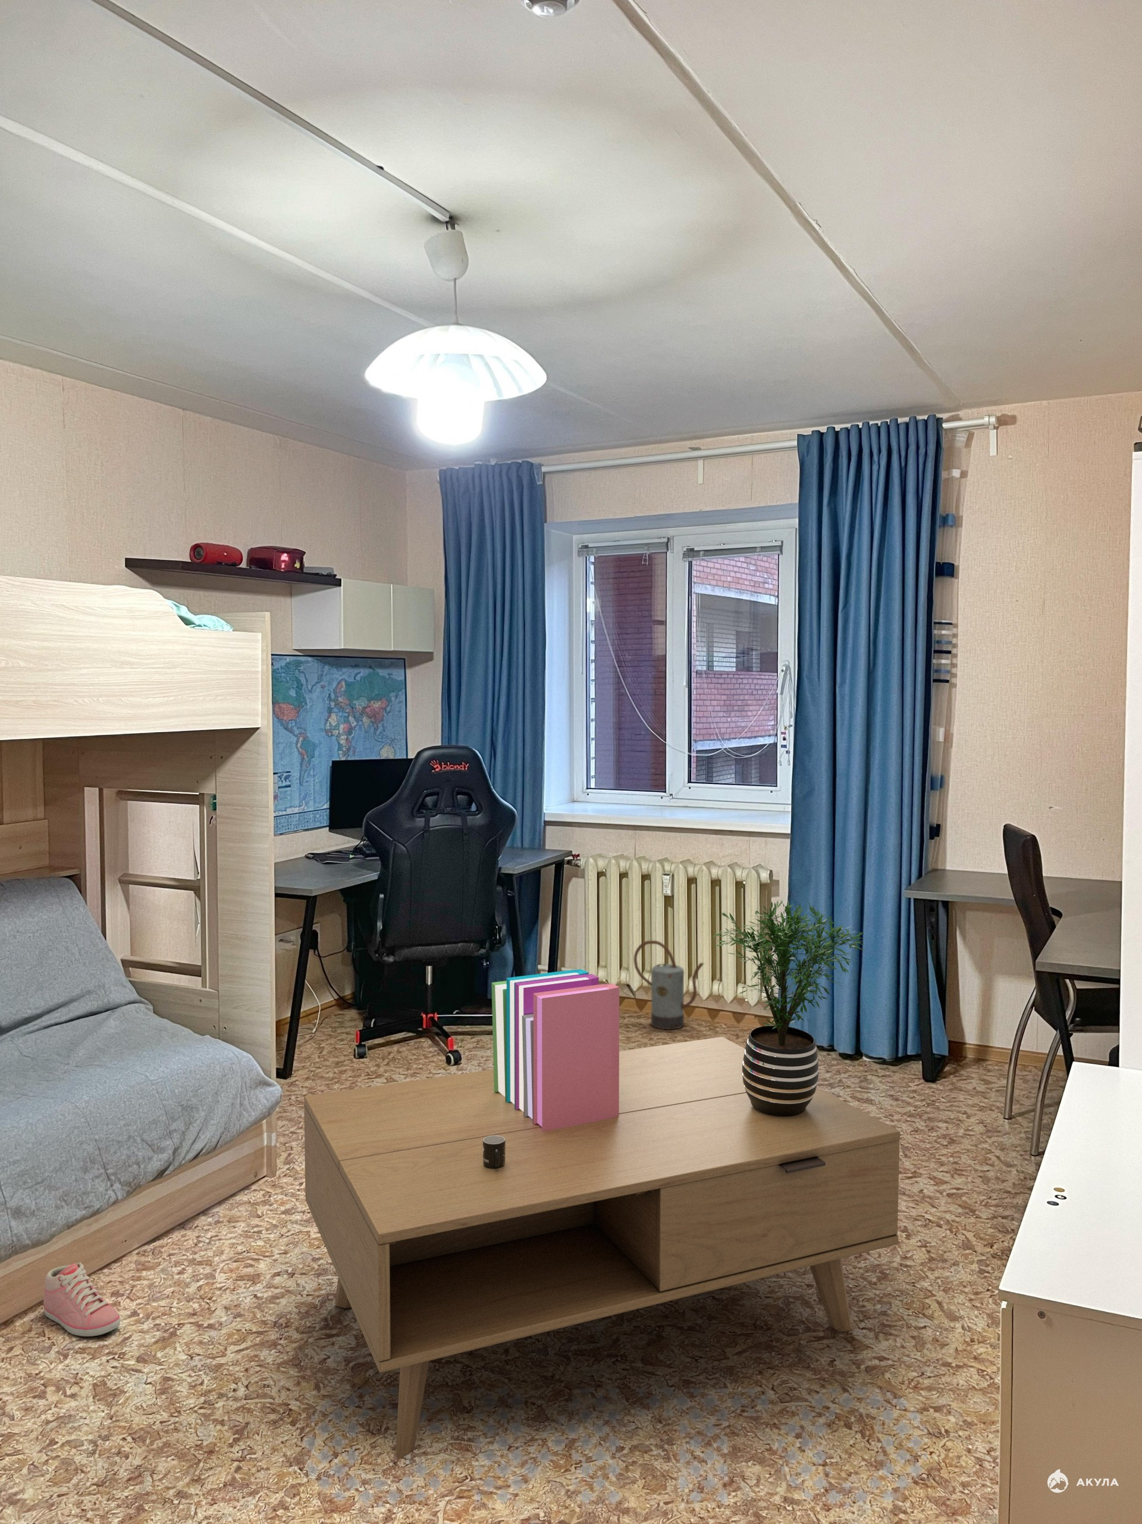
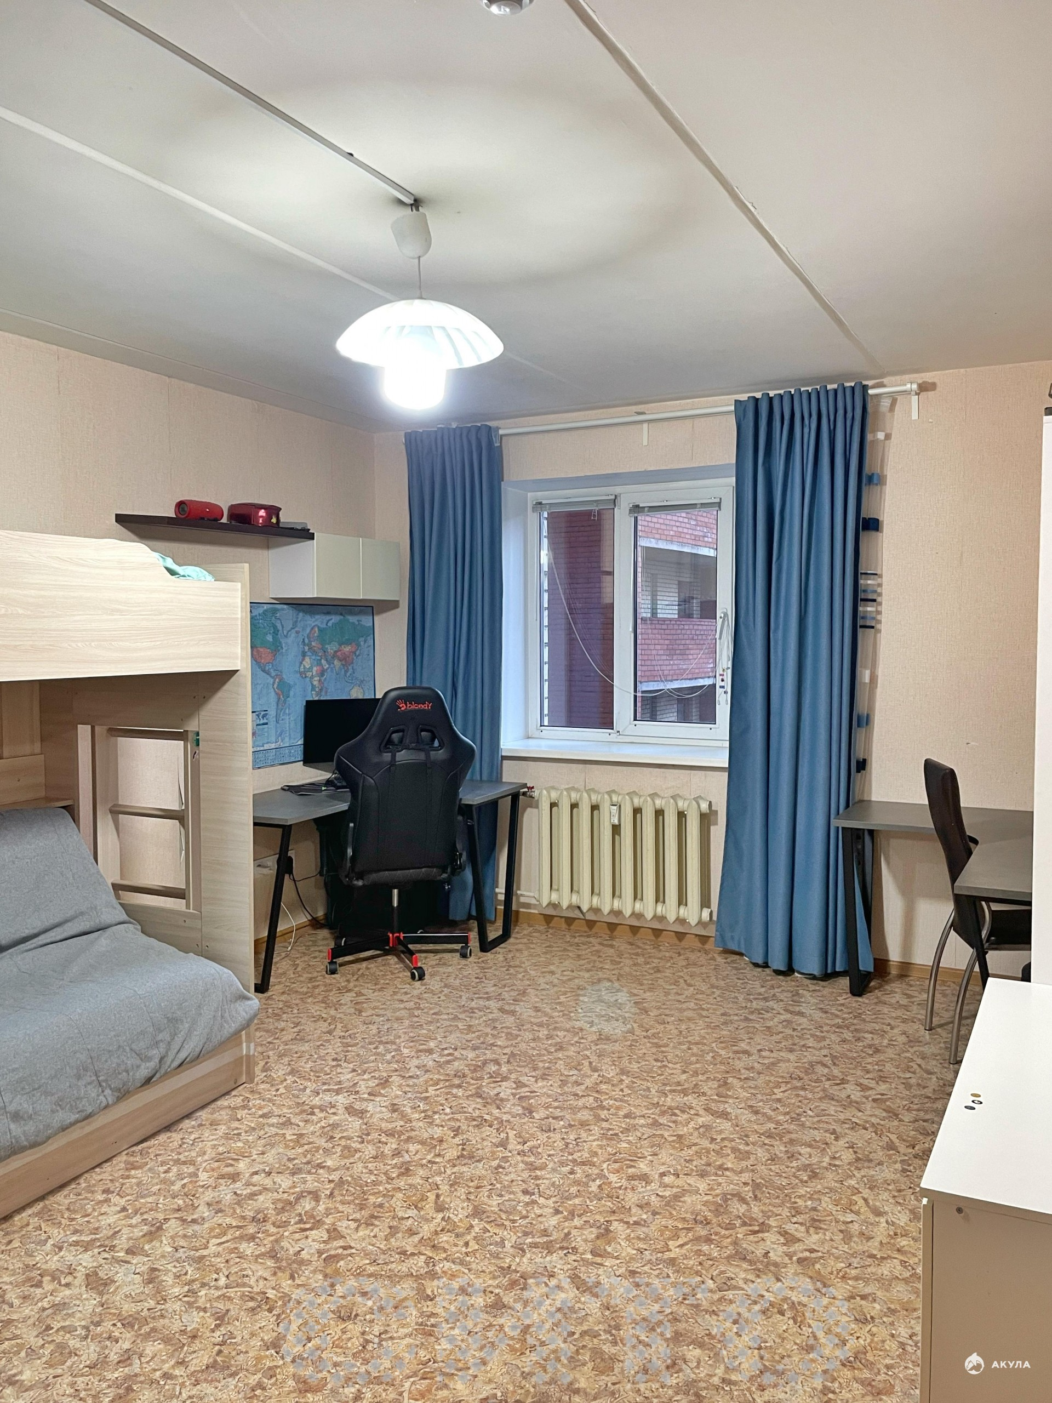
- sneaker [43,1262,121,1337]
- potted plant [711,900,864,1117]
- coffee table [303,1037,901,1458]
- mug [483,1135,505,1169]
- watering can [633,940,705,1030]
- books [492,968,620,1132]
